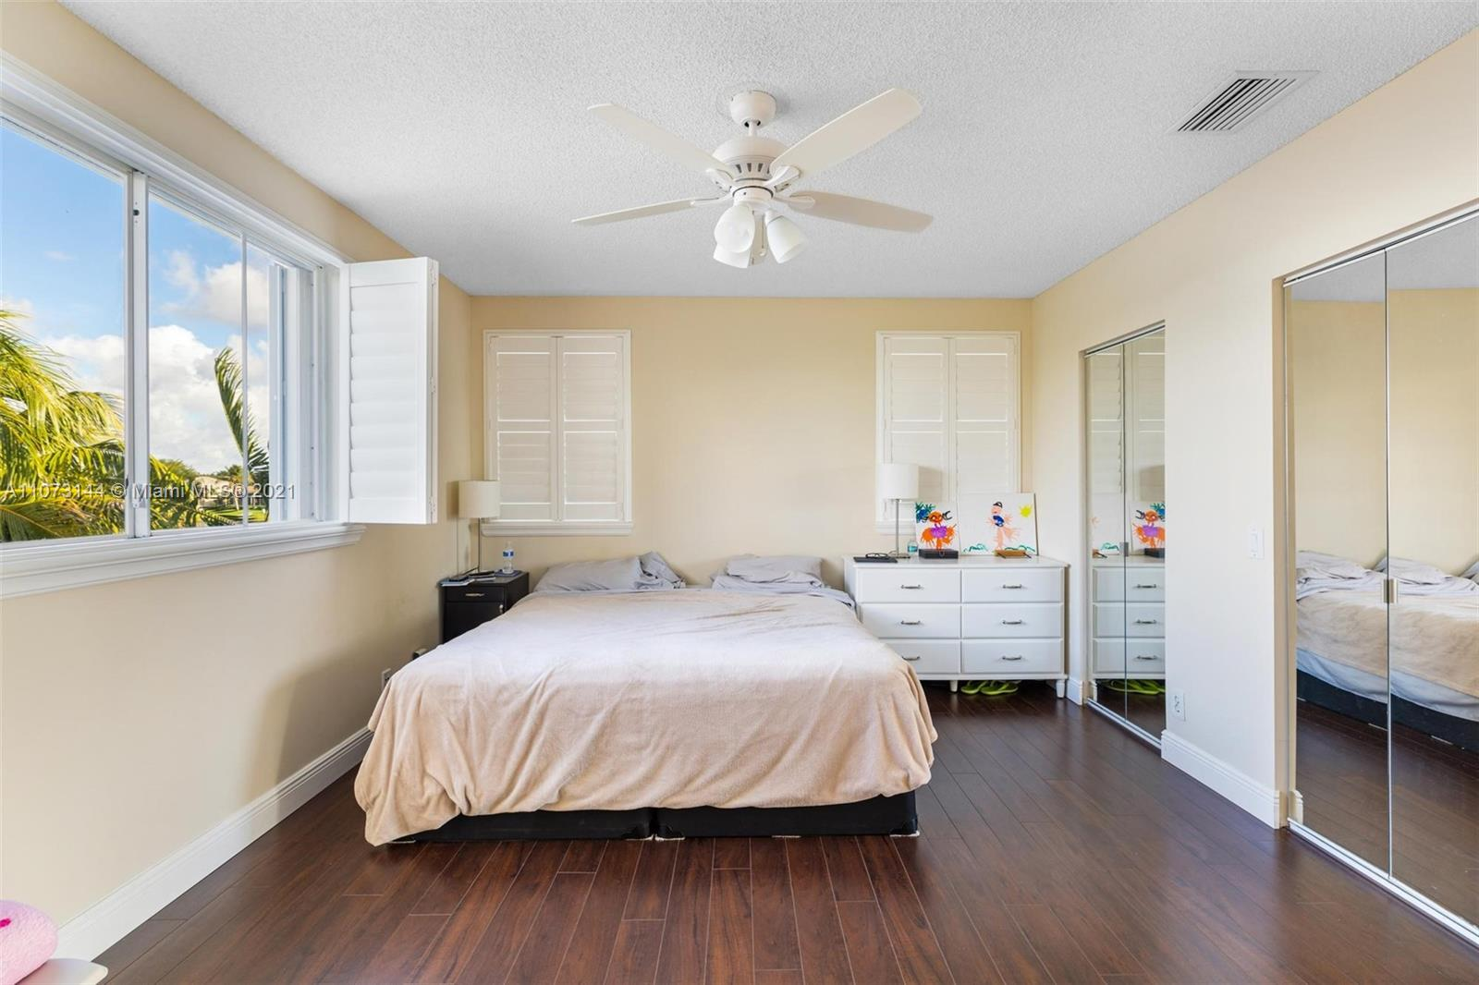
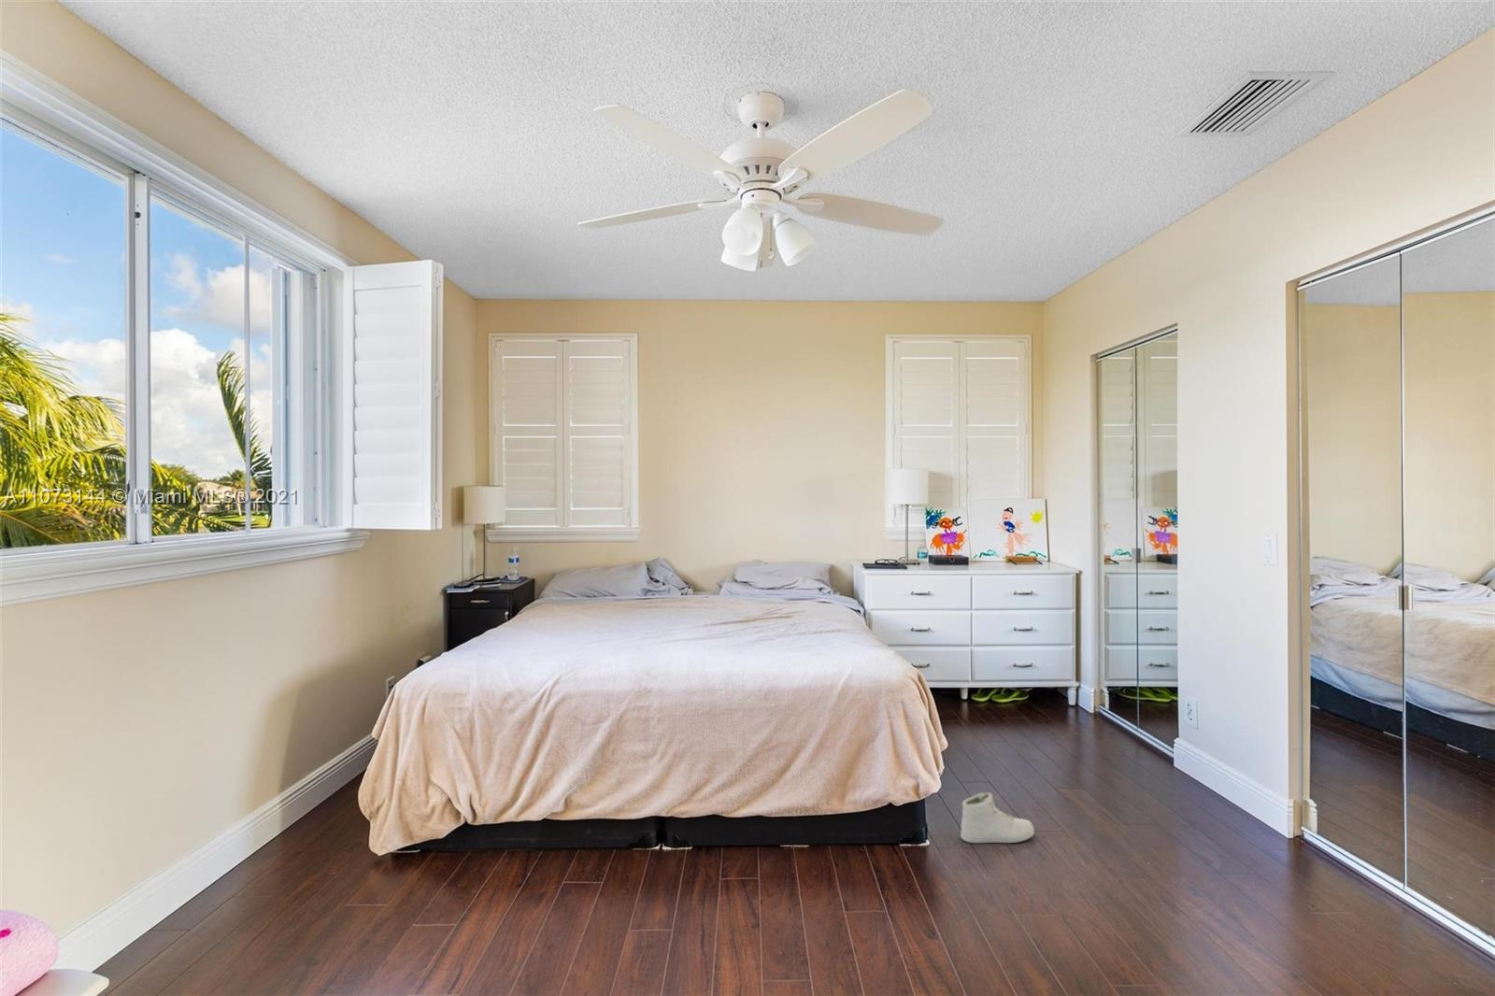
+ sneaker [959,793,1035,844]
